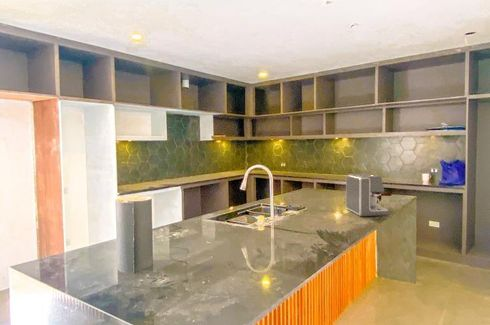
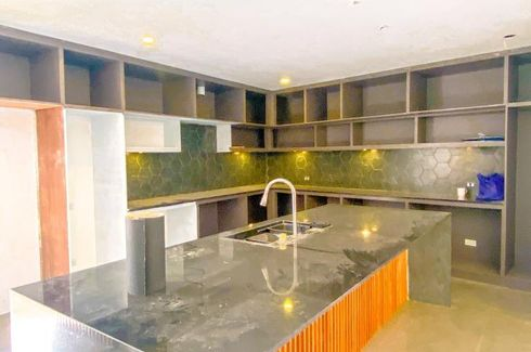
- coffee maker [345,173,392,217]
